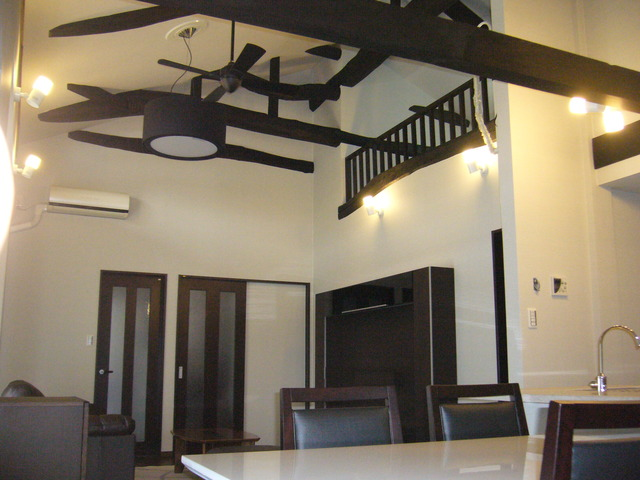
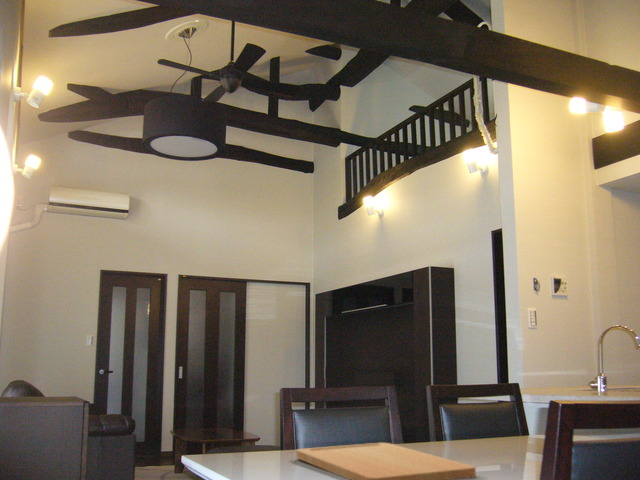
+ cutting board [296,442,477,480]
